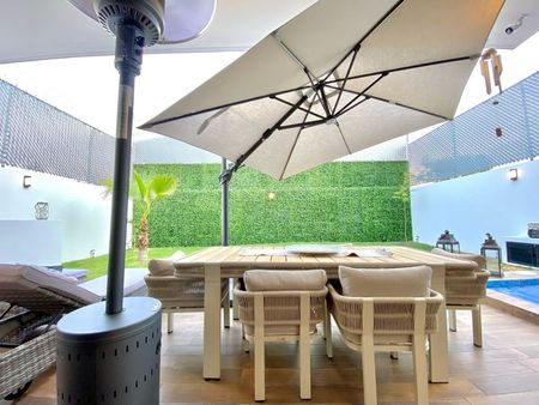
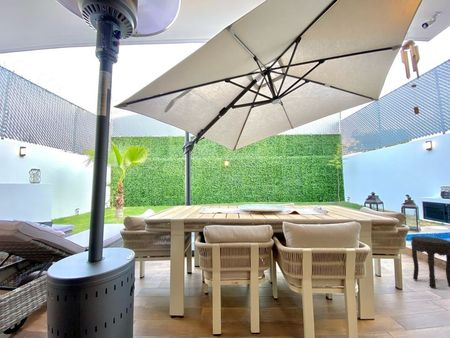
+ side table [410,235,450,289]
